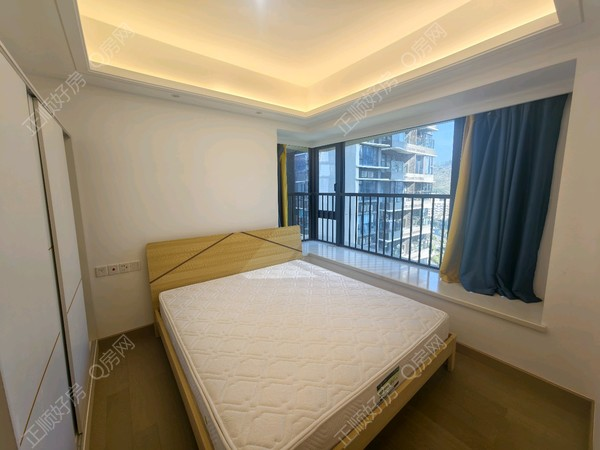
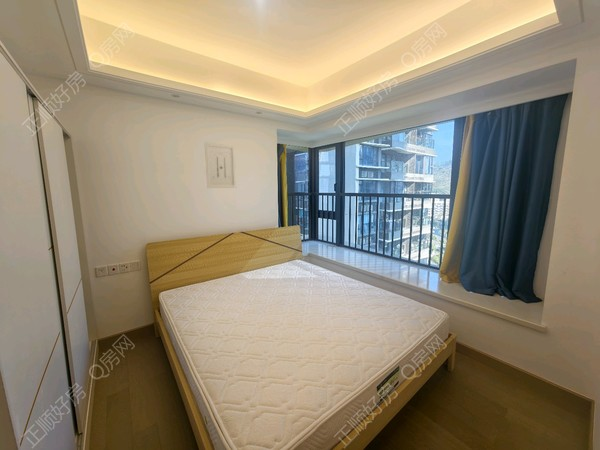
+ wall art [204,141,237,189]
